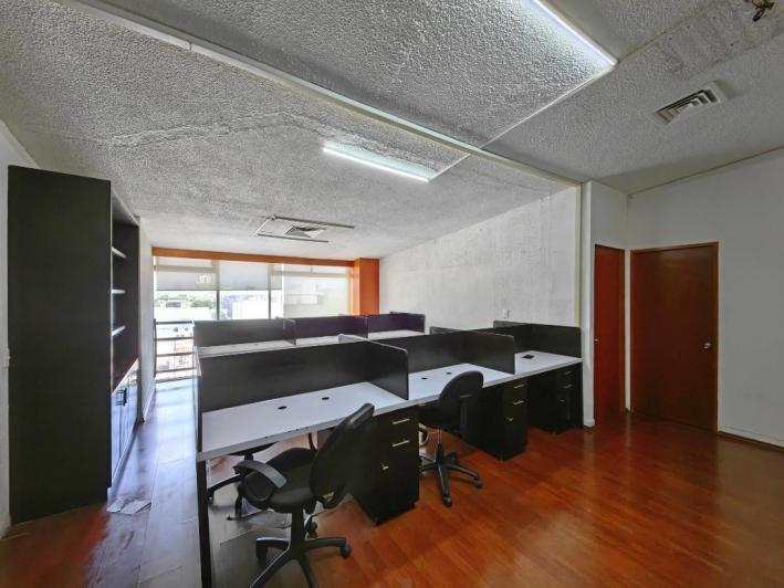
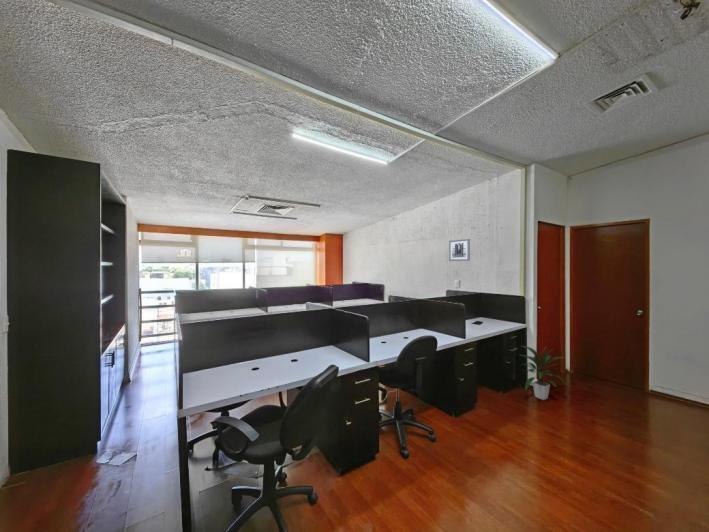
+ indoor plant [517,345,567,401]
+ wall art [448,238,471,262]
